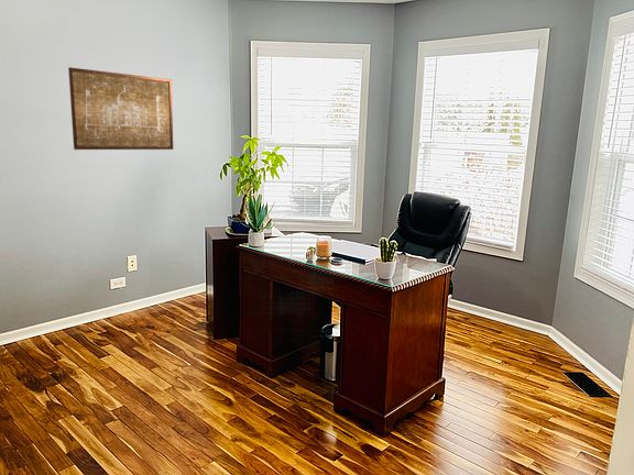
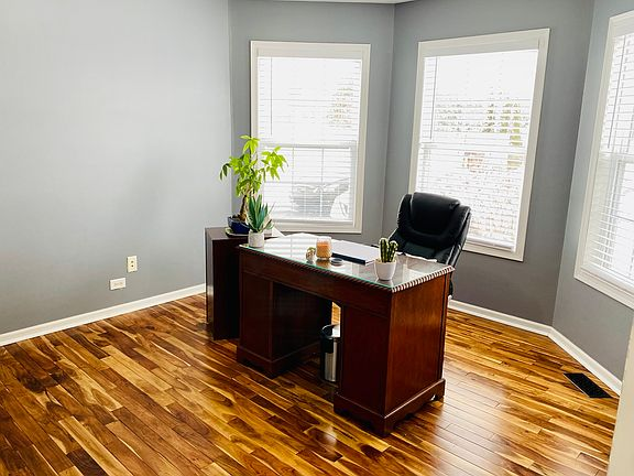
- wall art [67,66,174,151]
